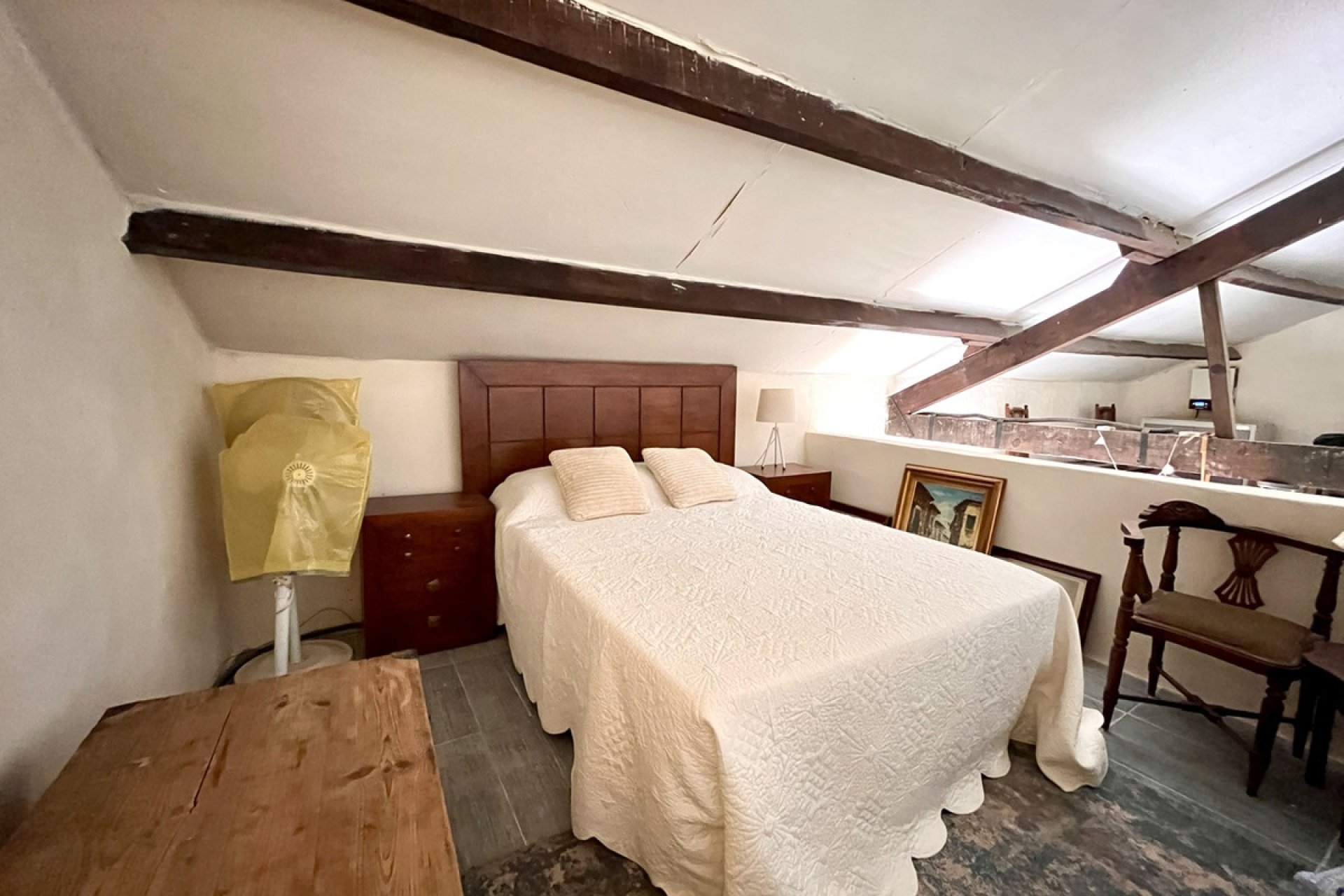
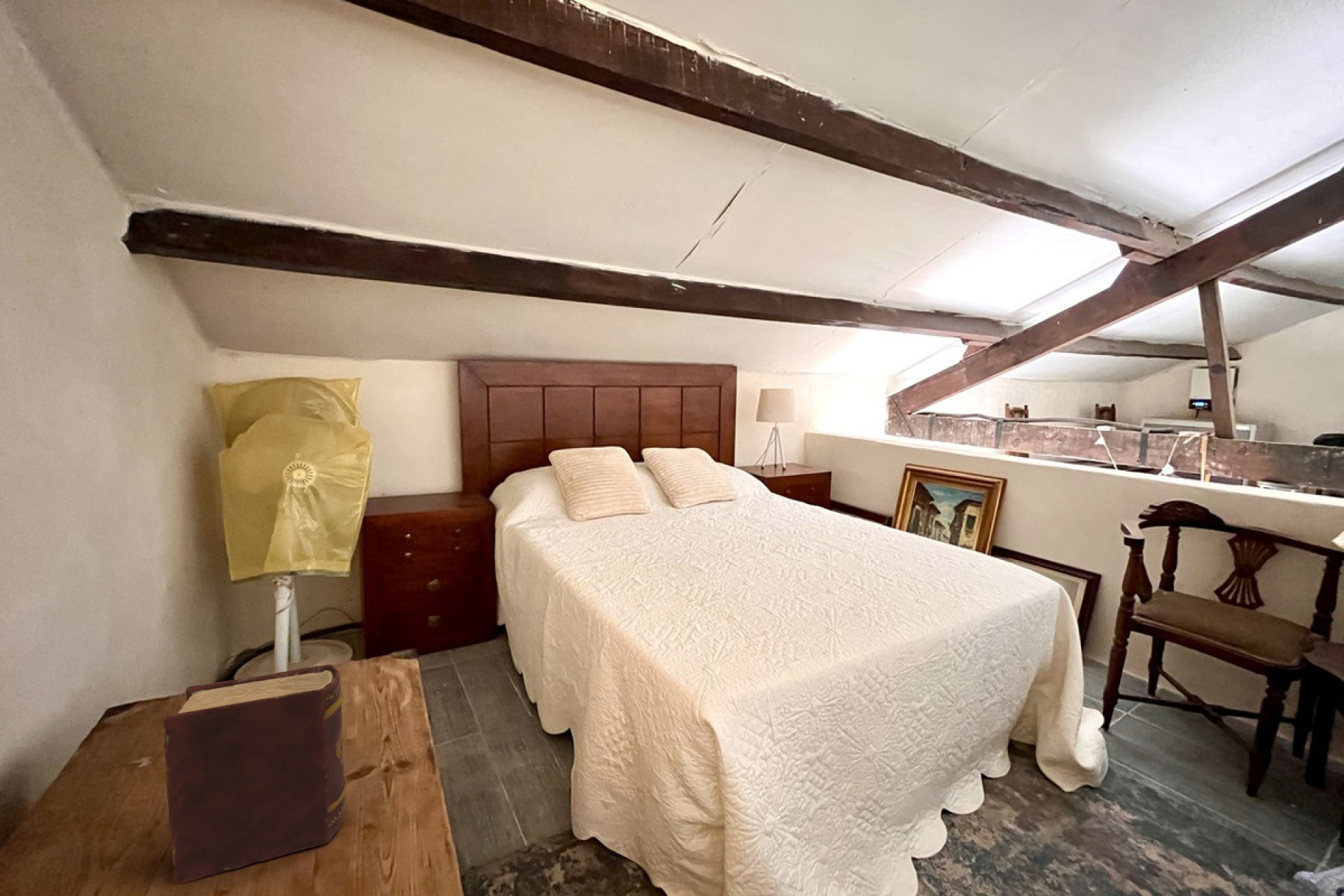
+ diary [162,664,347,883]
